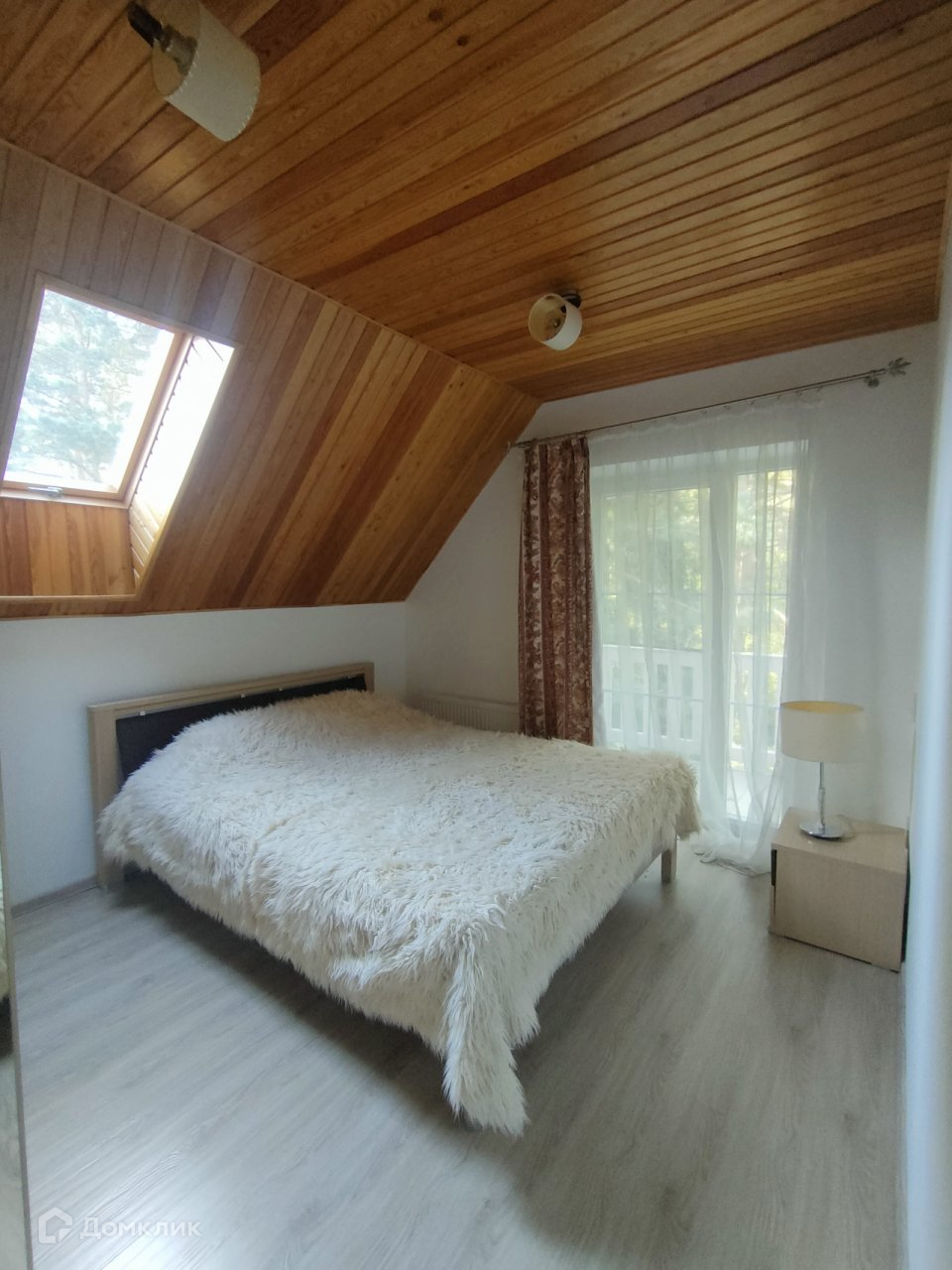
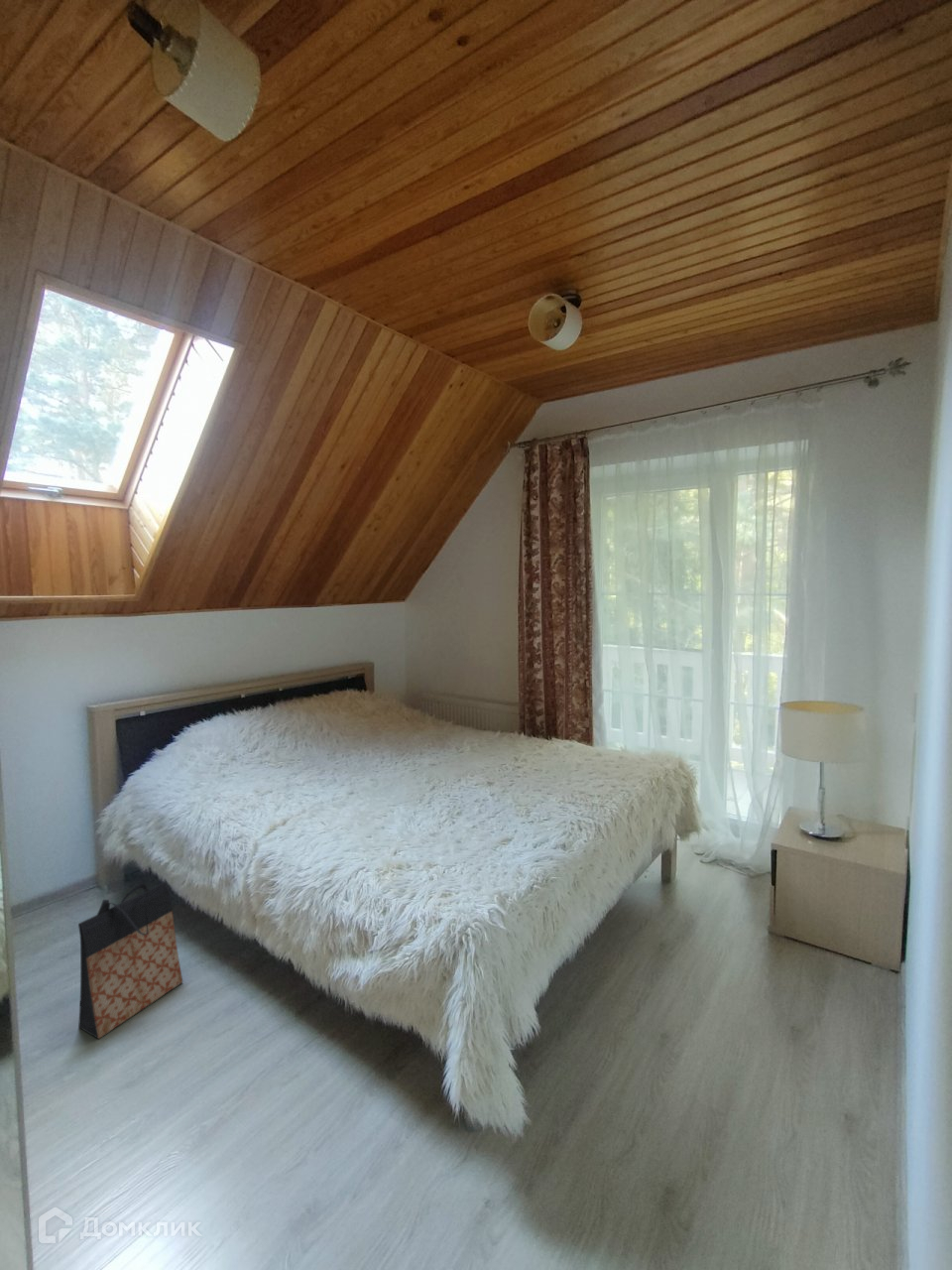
+ bag [77,881,183,1040]
